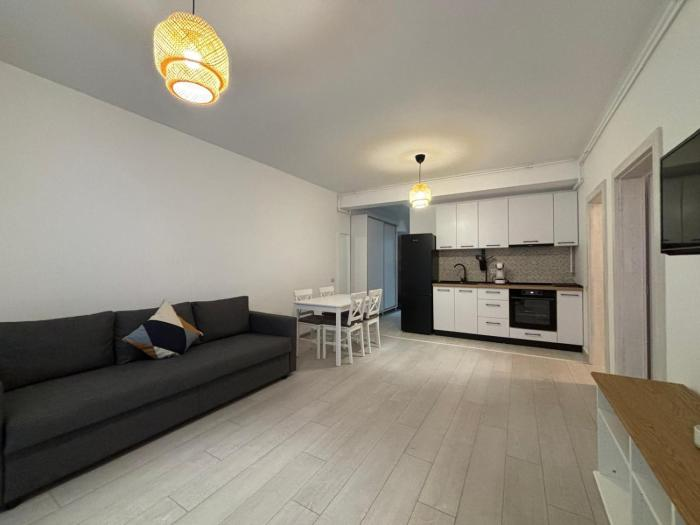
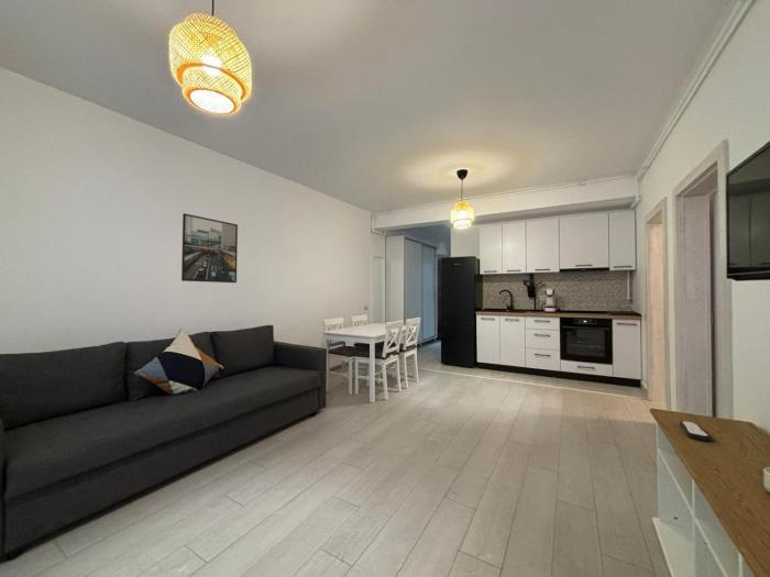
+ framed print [180,212,239,284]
+ remote control [679,420,712,442]
